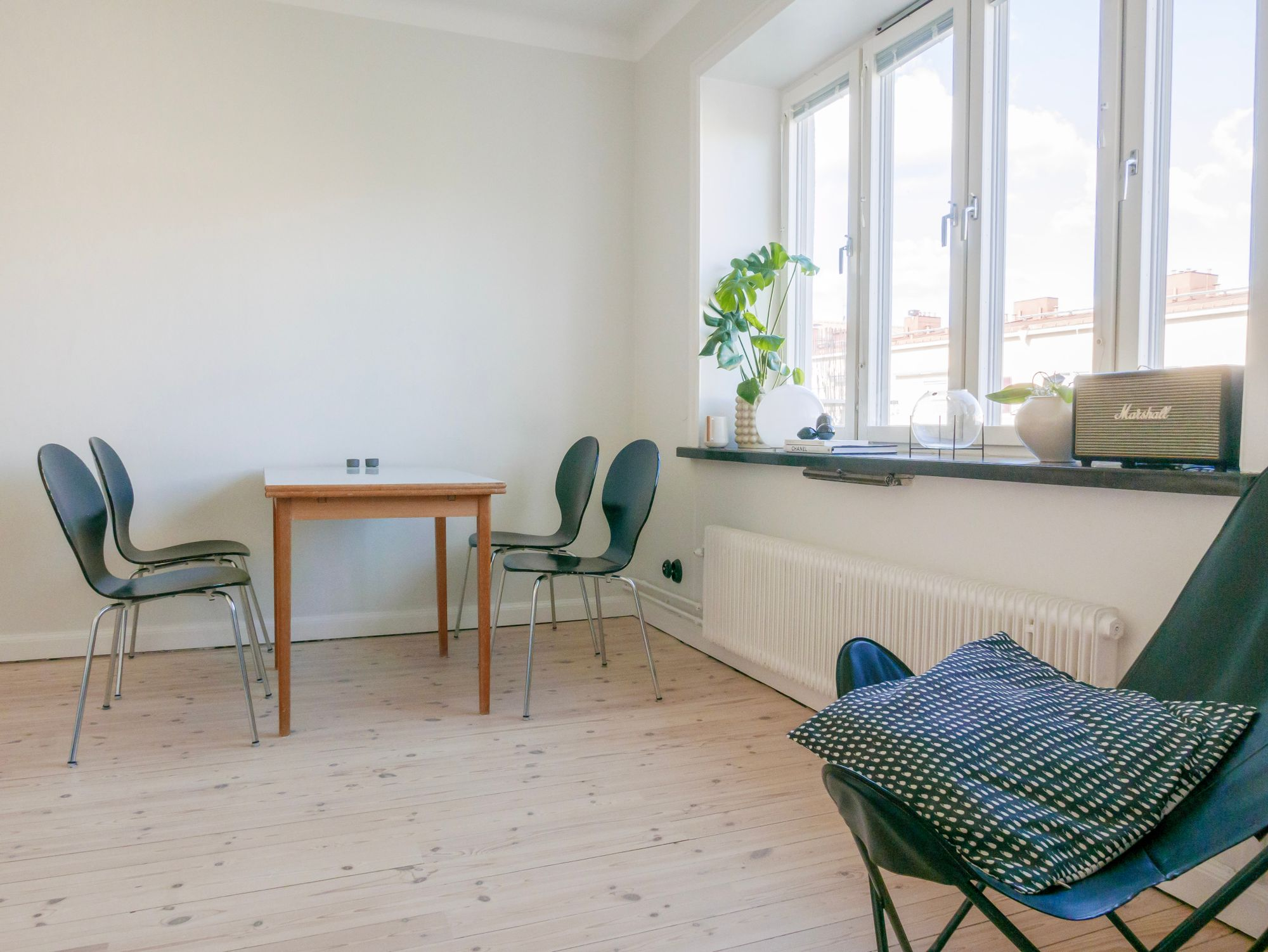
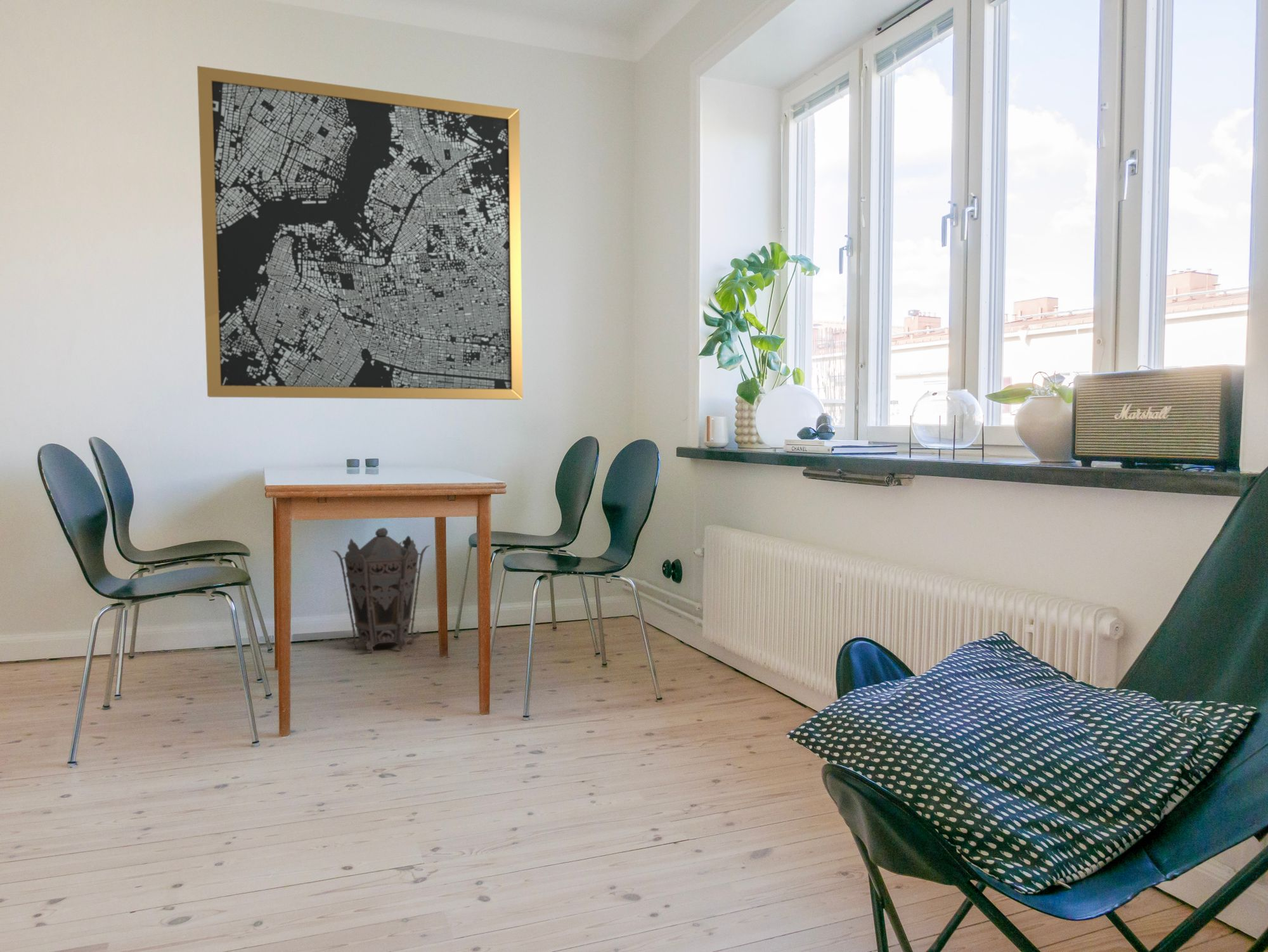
+ wall art [197,65,524,401]
+ lantern [330,527,431,653]
